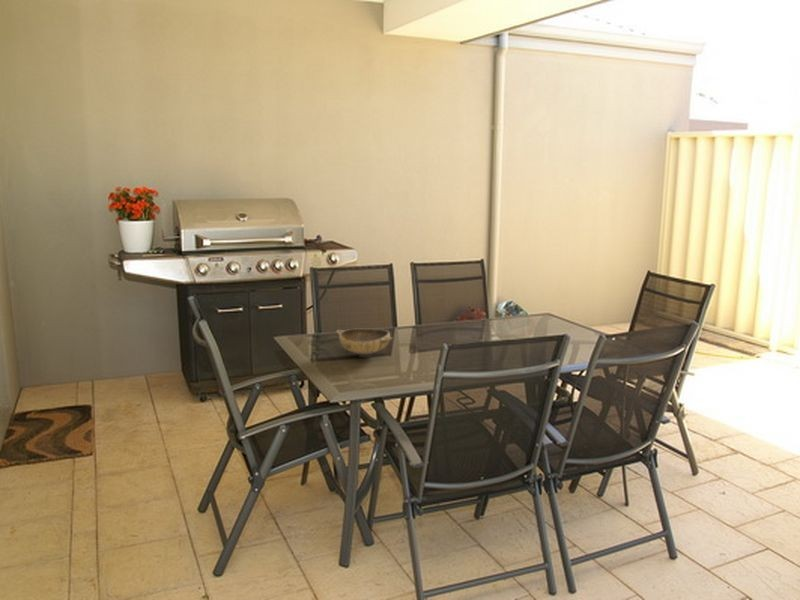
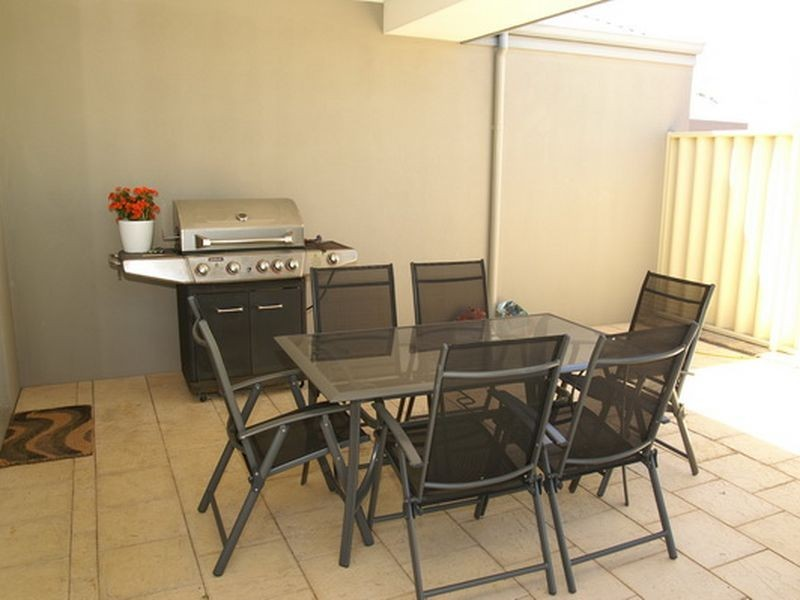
- bowl [335,328,394,358]
